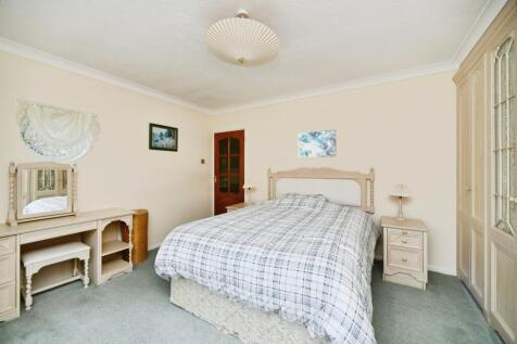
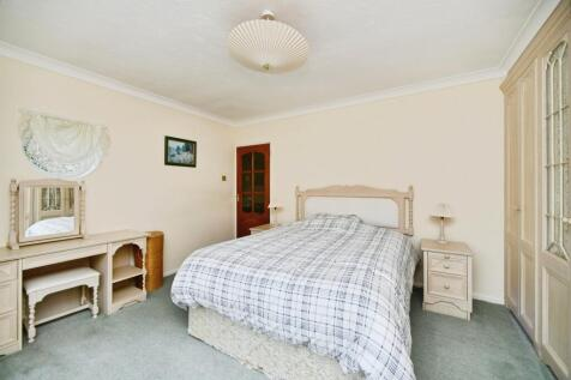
- wall art [297,129,337,160]
